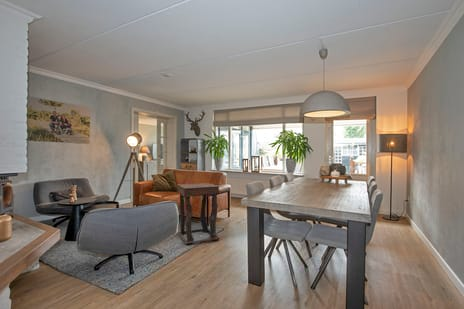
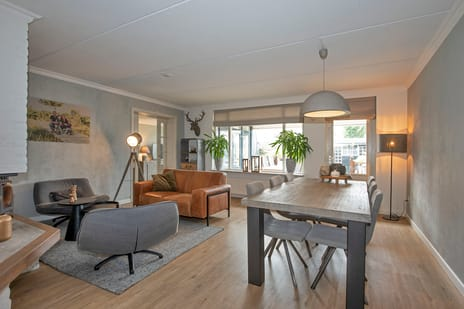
- side table [176,182,220,245]
